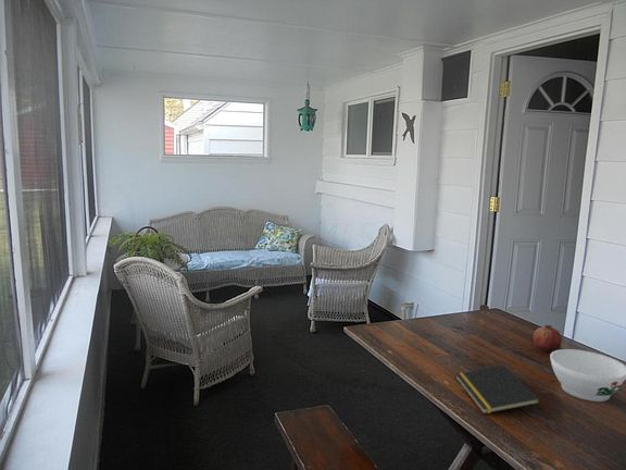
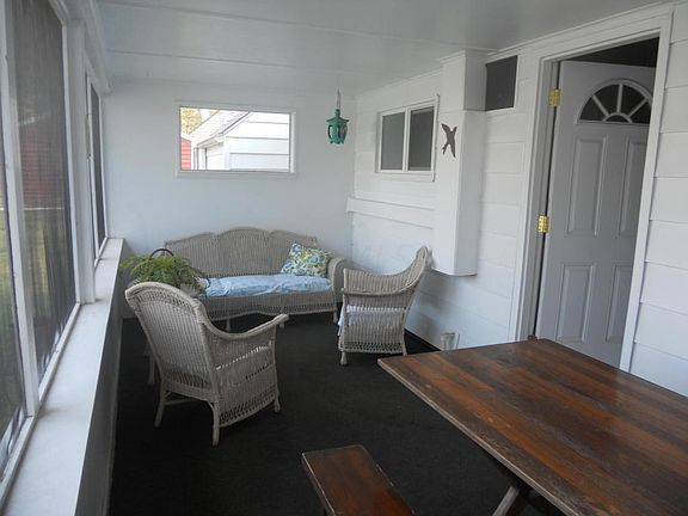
- bowl [549,348,626,403]
- fruit [533,324,563,354]
- notepad [454,364,541,415]
